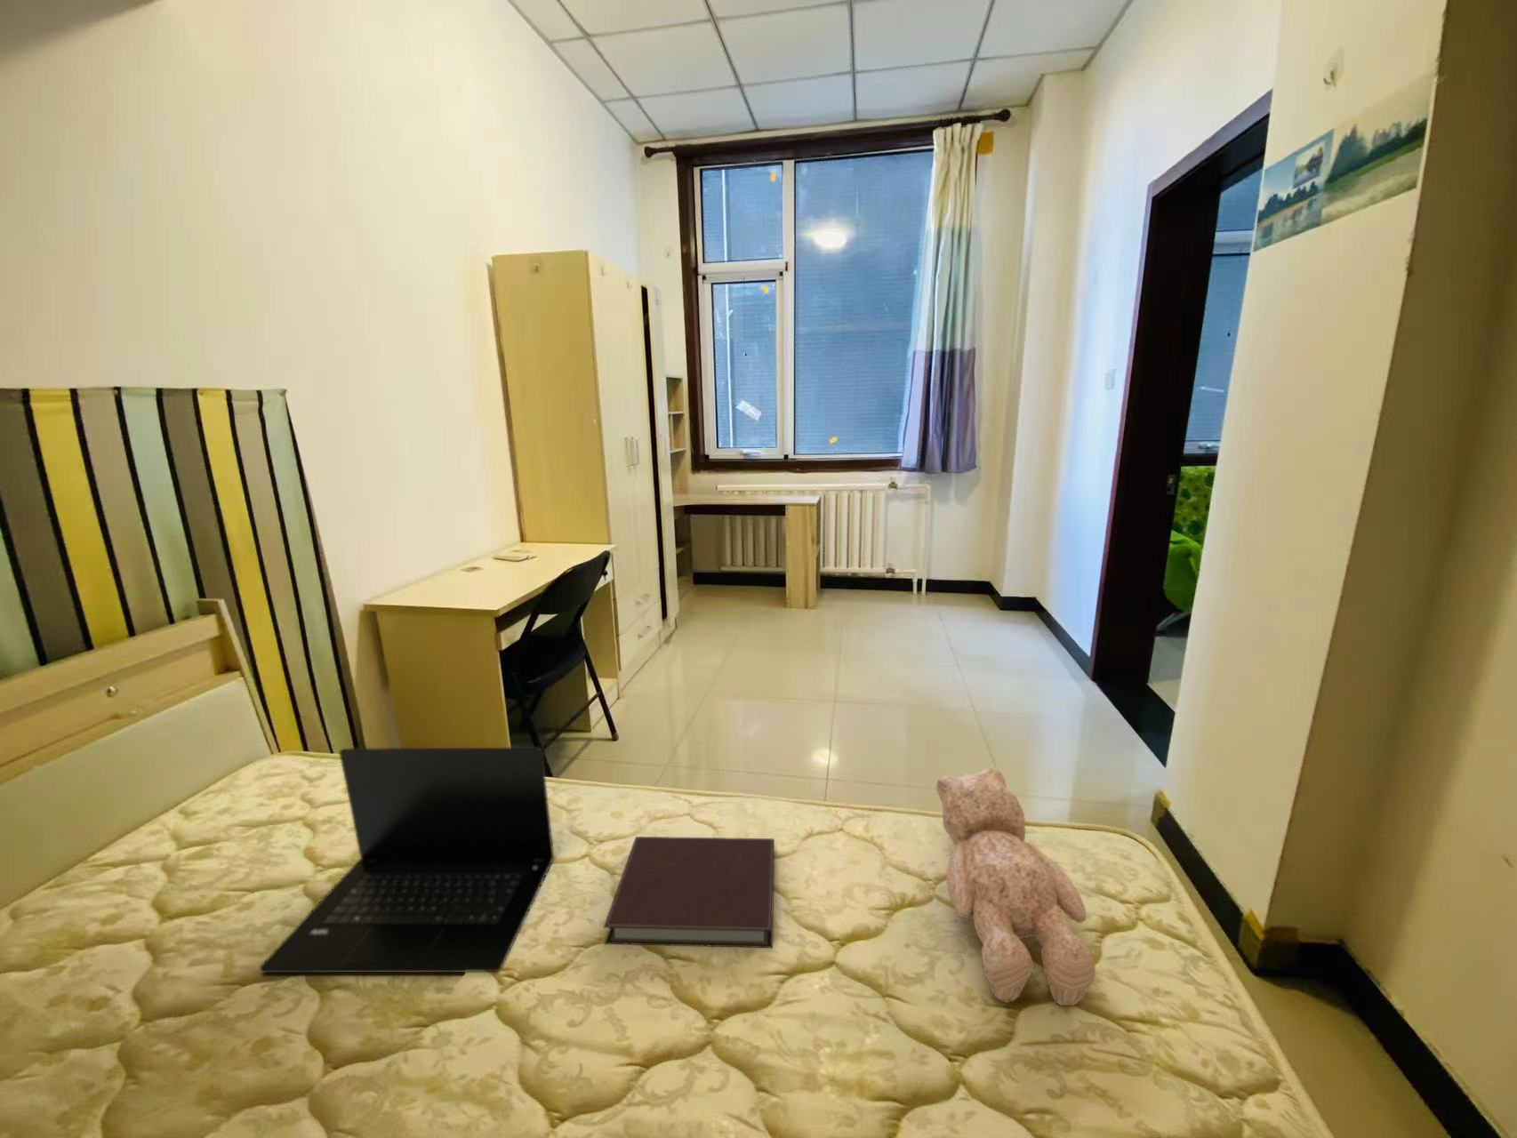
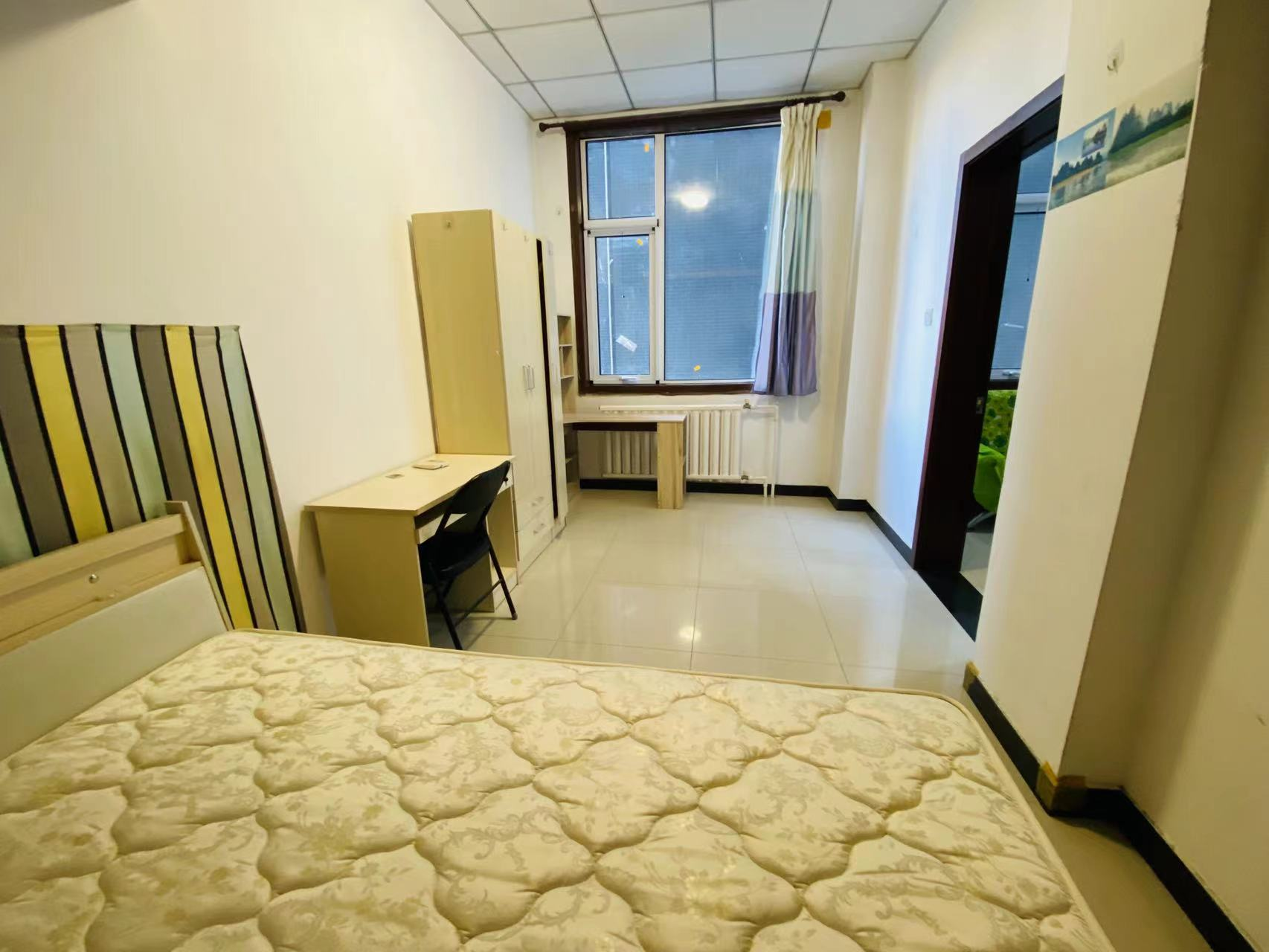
- laptop [258,746,555,973]
- teddy bear [936,767,1096,1007]
- notebook [602,836,776,949]
